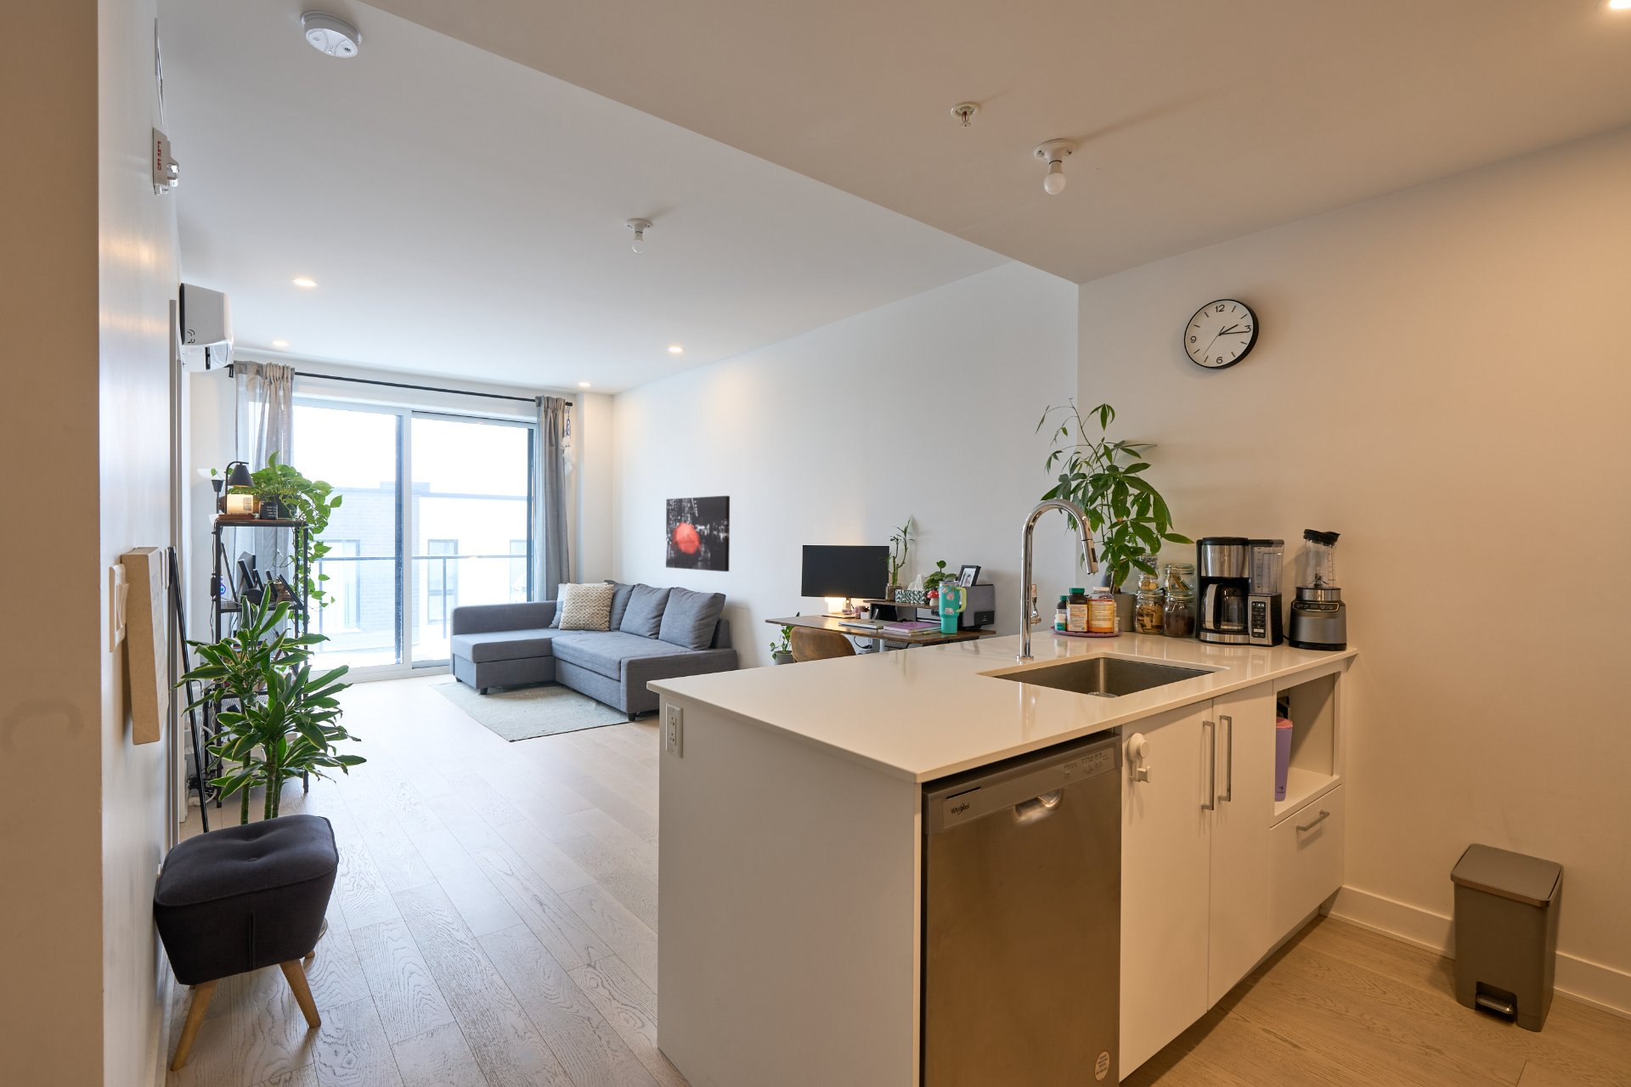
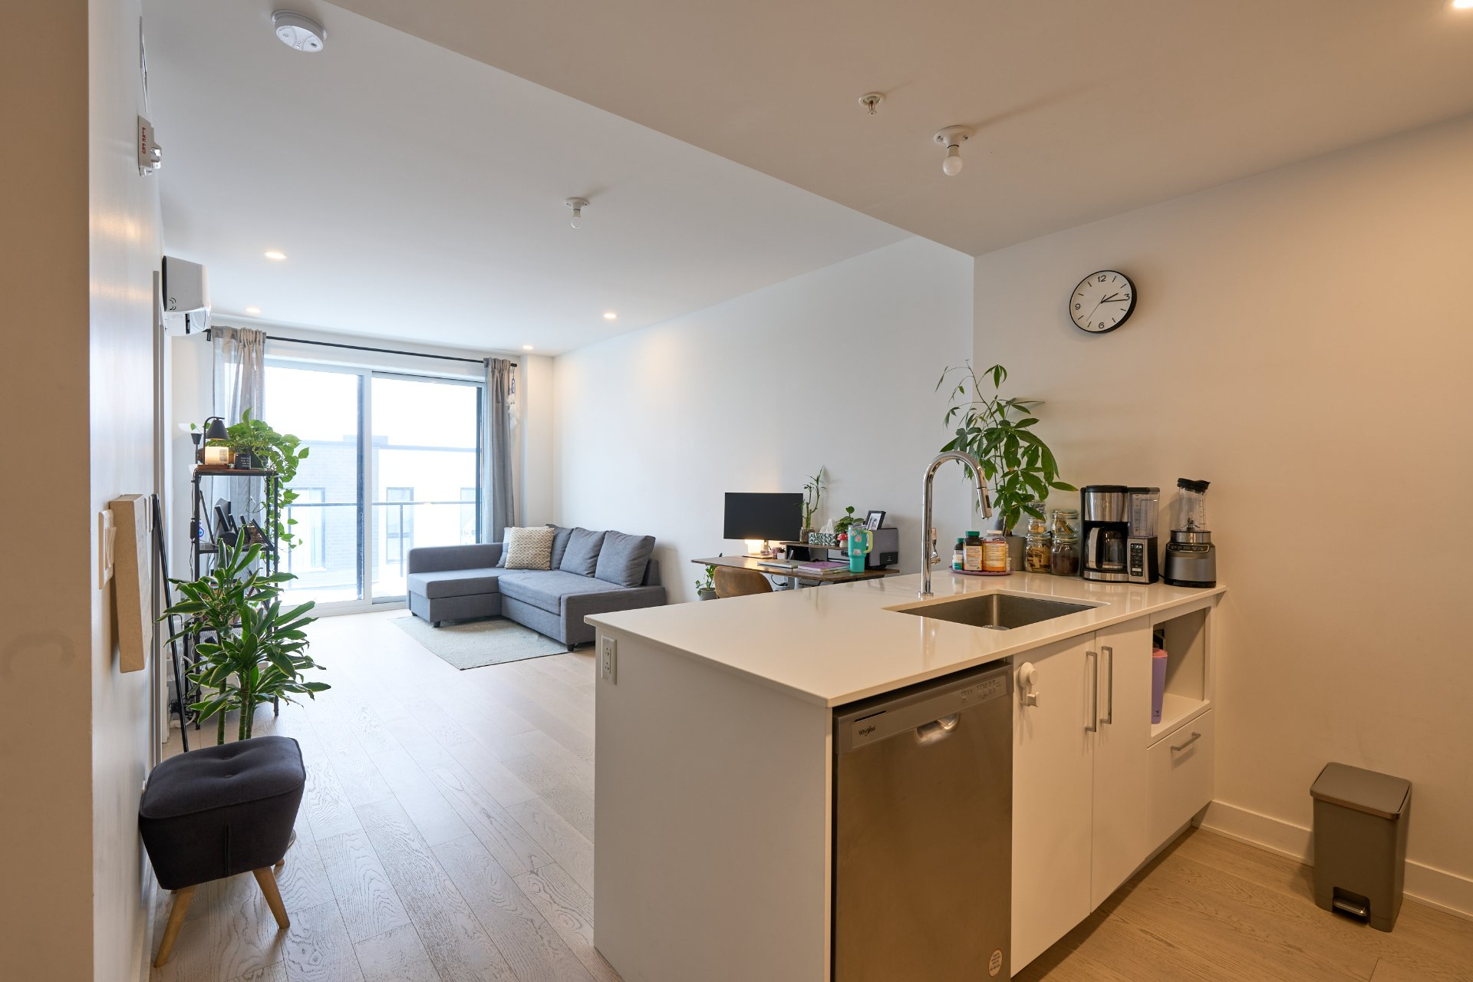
- wall art [665,495,731,573]
